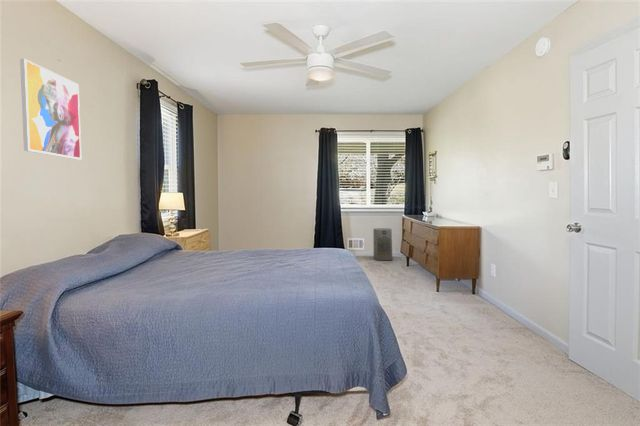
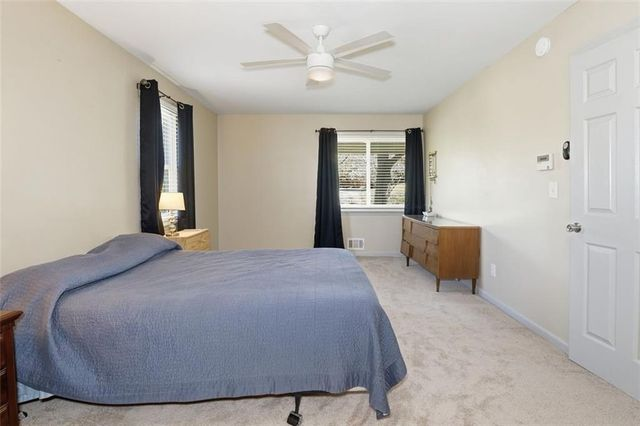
- fan [372,227,393,261]
- wall art [19,58,82,161]
